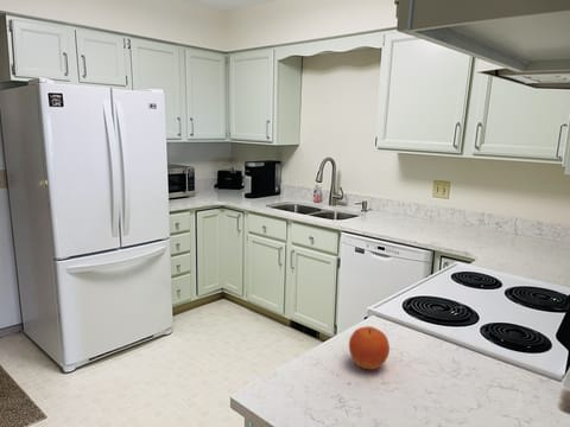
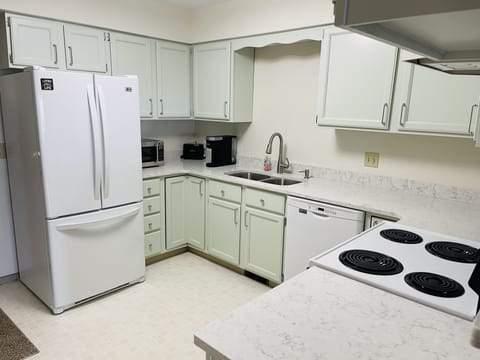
- fruit [348,325,391,370]
